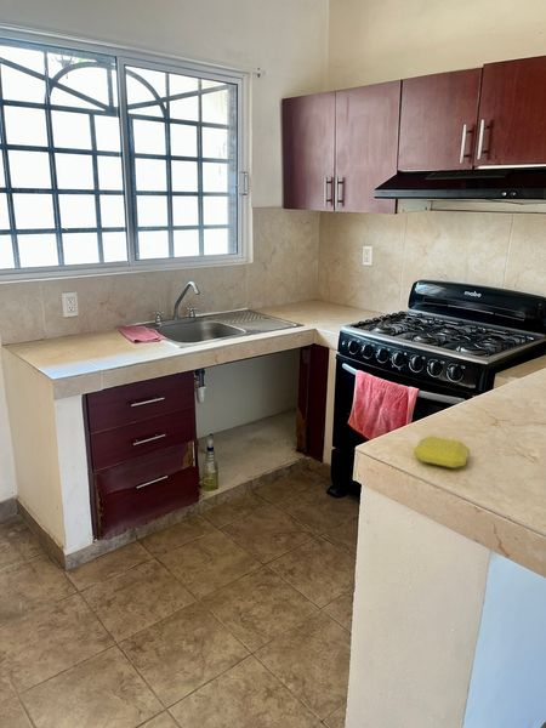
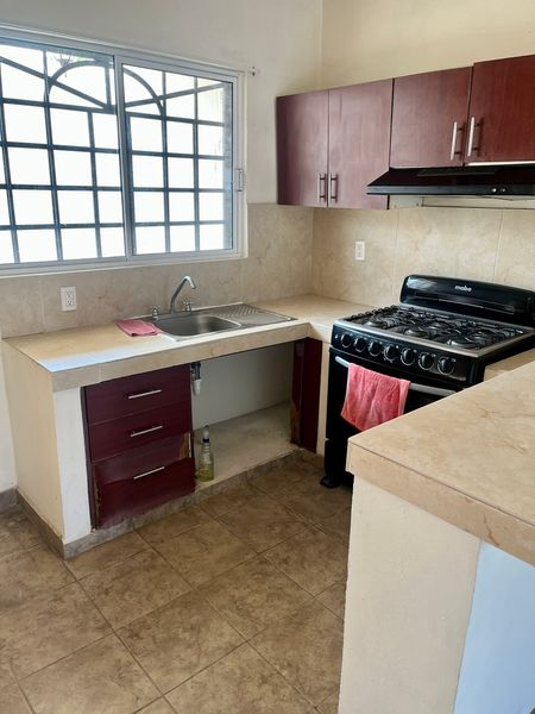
- soap bar [413,434,471,470]
